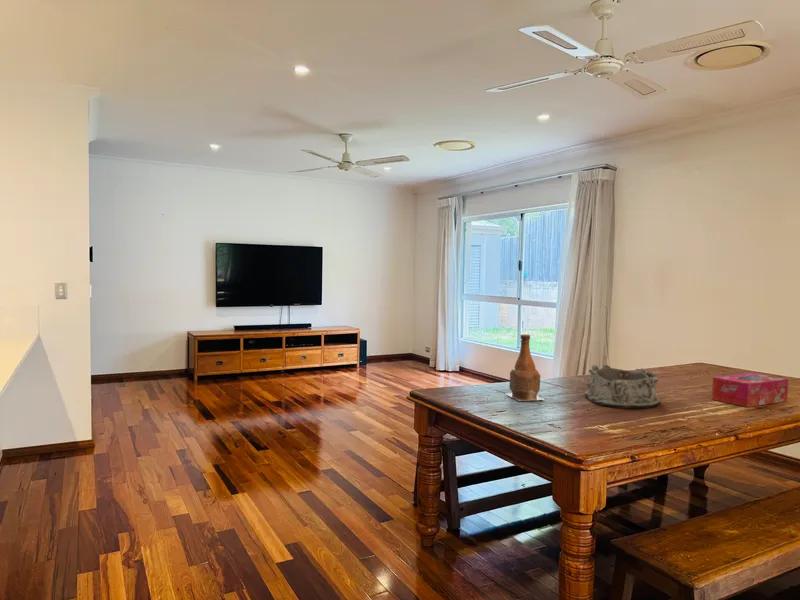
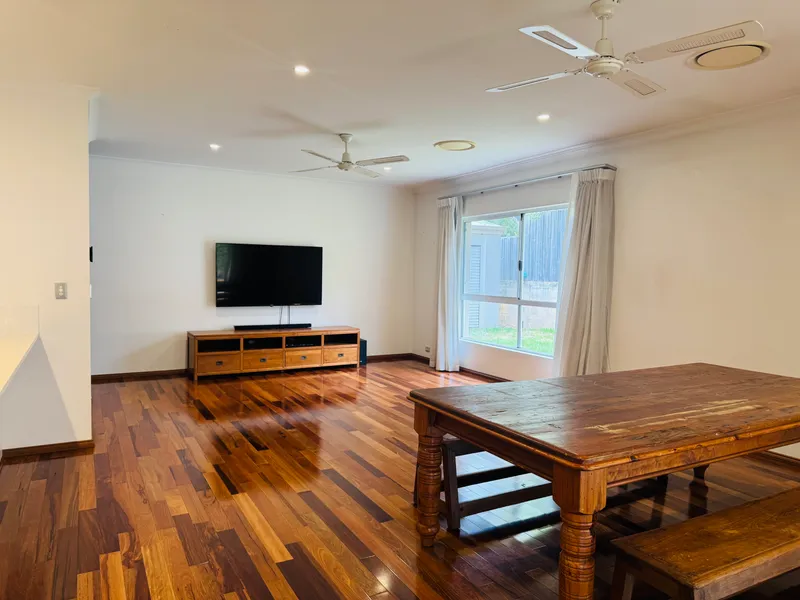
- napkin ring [584,364,661,409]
- tissue box [711,372,789,408]
- bottle [504,333,546,402]
